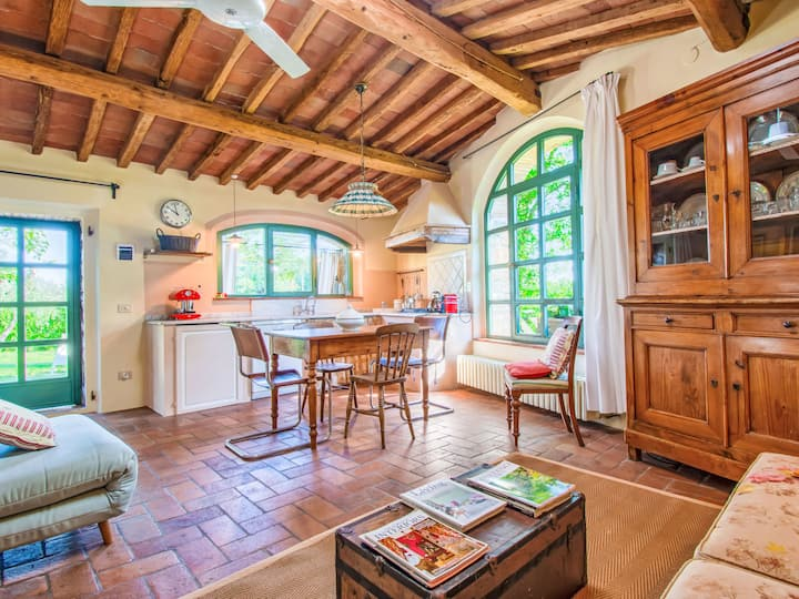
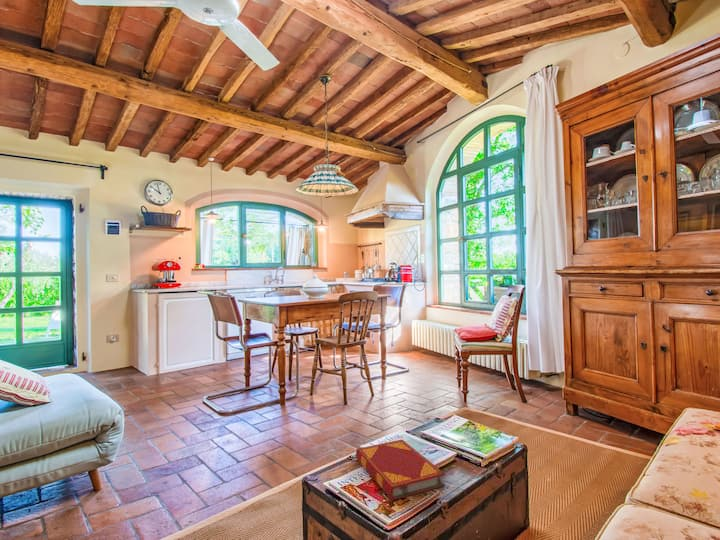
+ hardback book [355,439,446,501]
